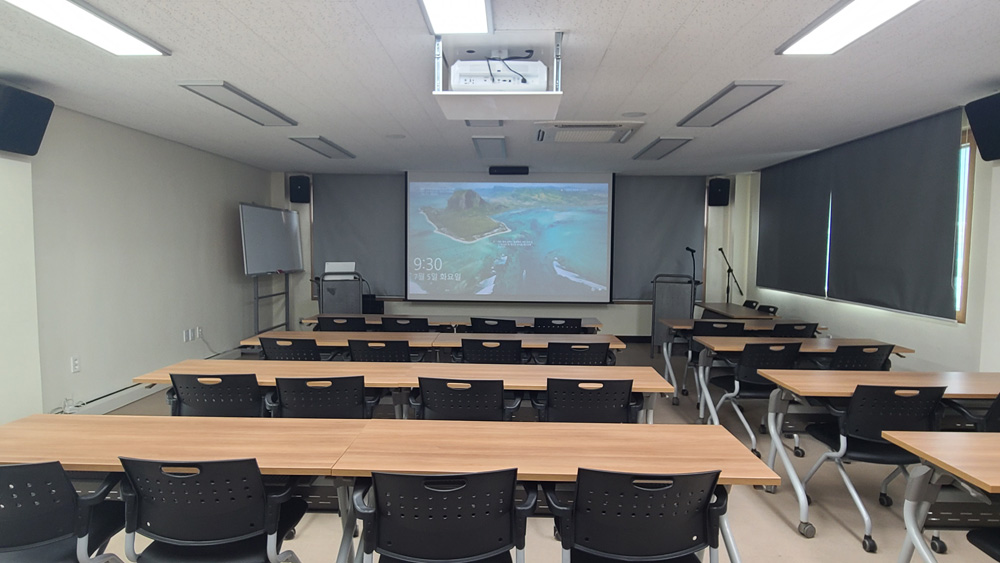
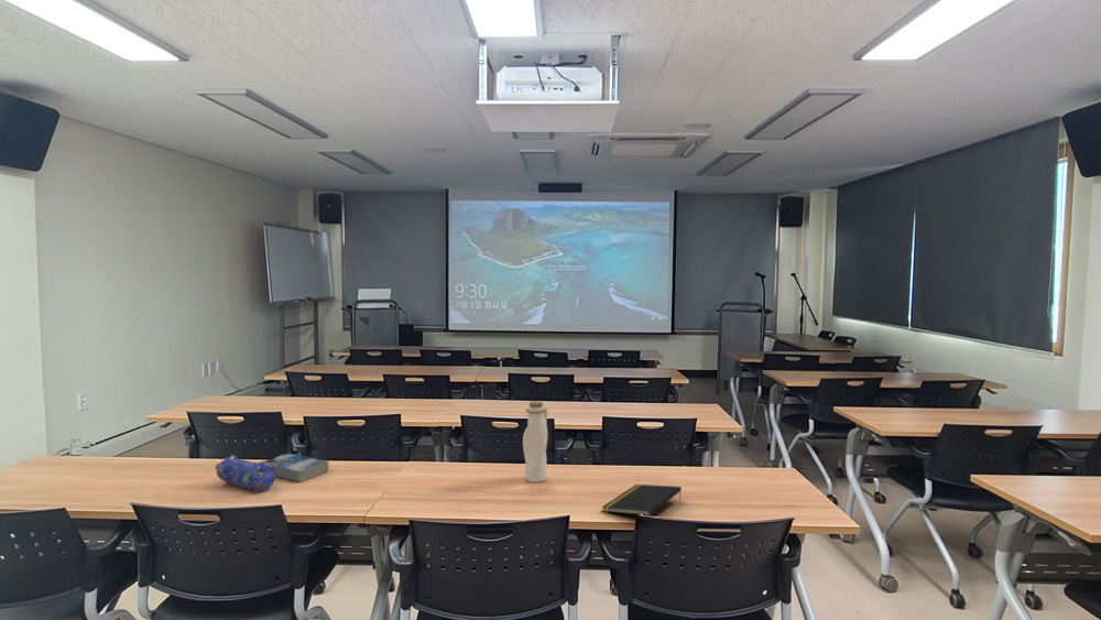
+ pencil case [214,454,276,492]
+ water bottle [522,400,548,483]
+ notepad [601,483,683,516]
+ book [260,453,329,483]
